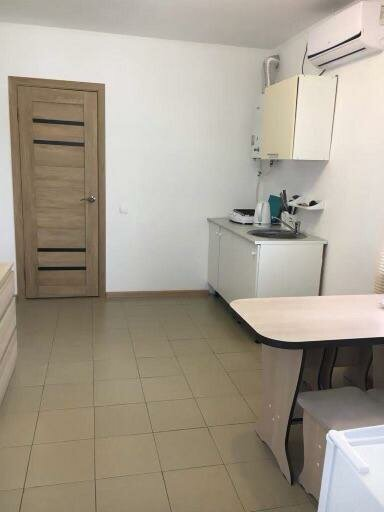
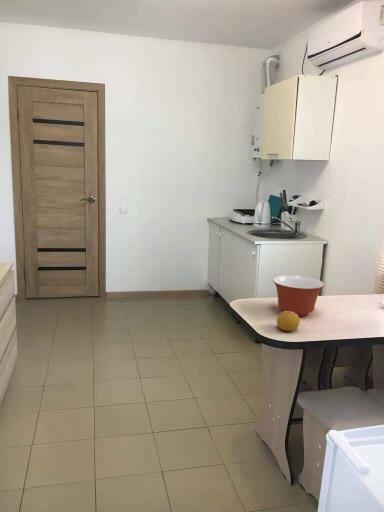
+ fruit [276,311,301,332]
+ mixing bowl [272,275,325,317]
